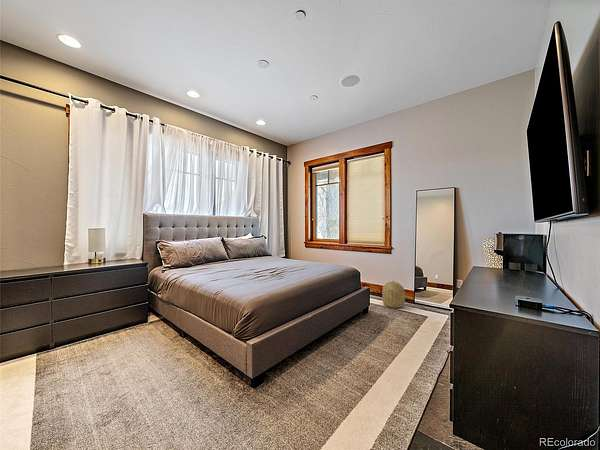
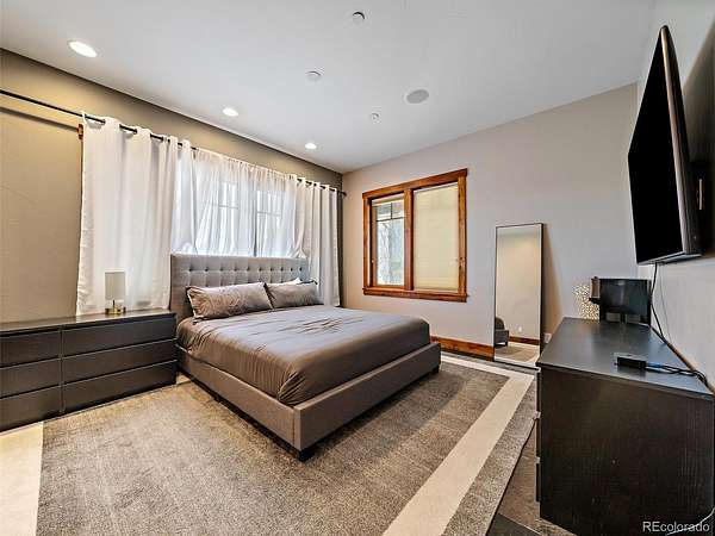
- basket [381,280,406,309]
